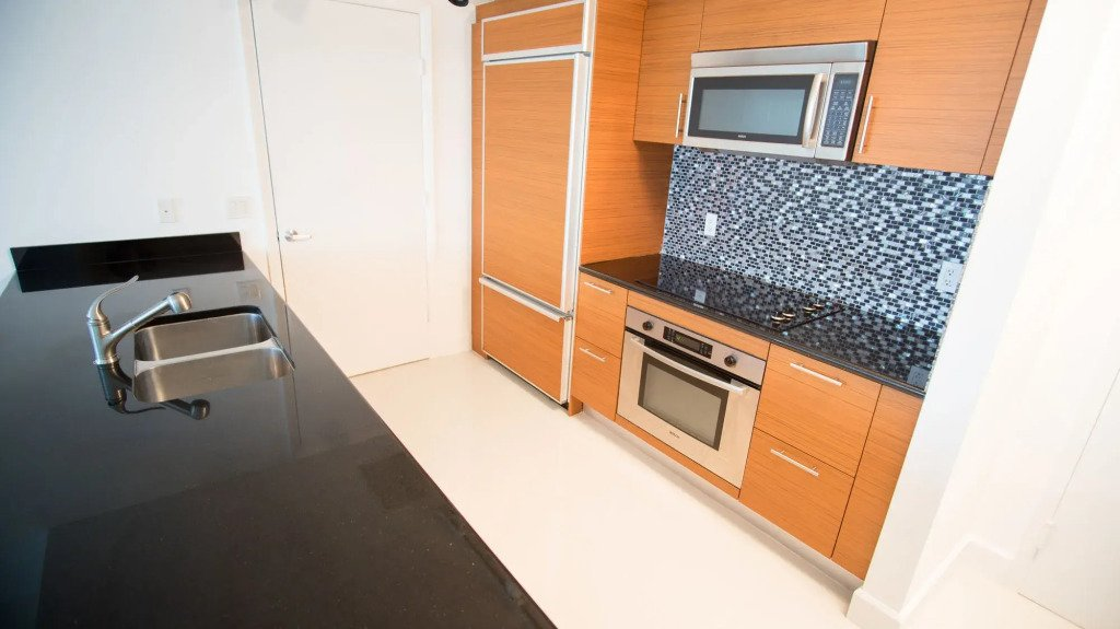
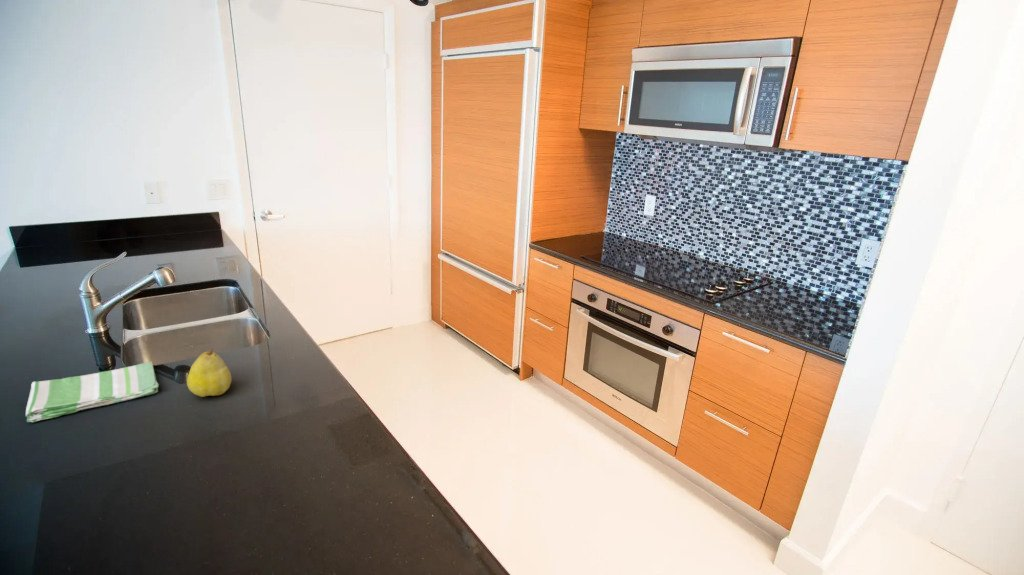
+ dish towel [25,361,160,423]
+ fruit [186,347,233,398]
